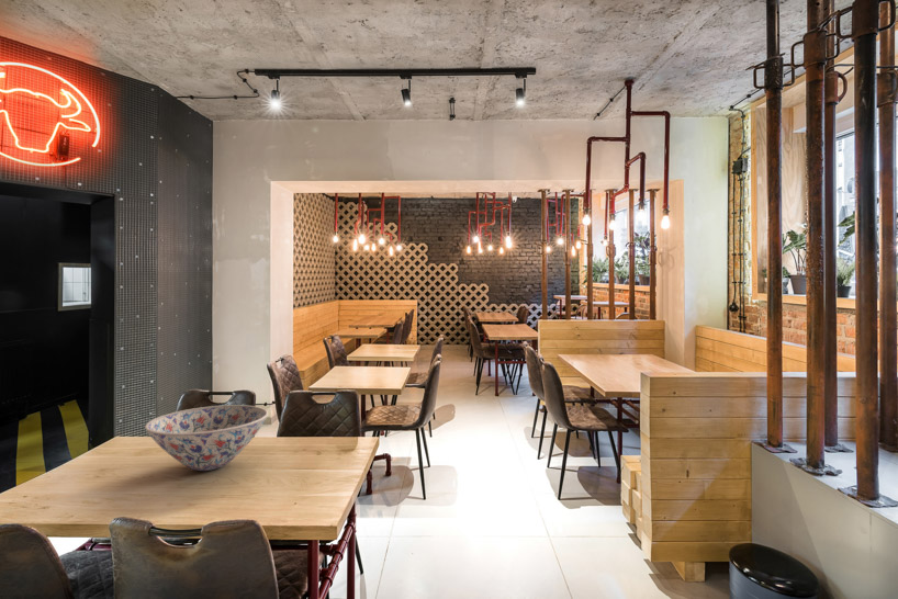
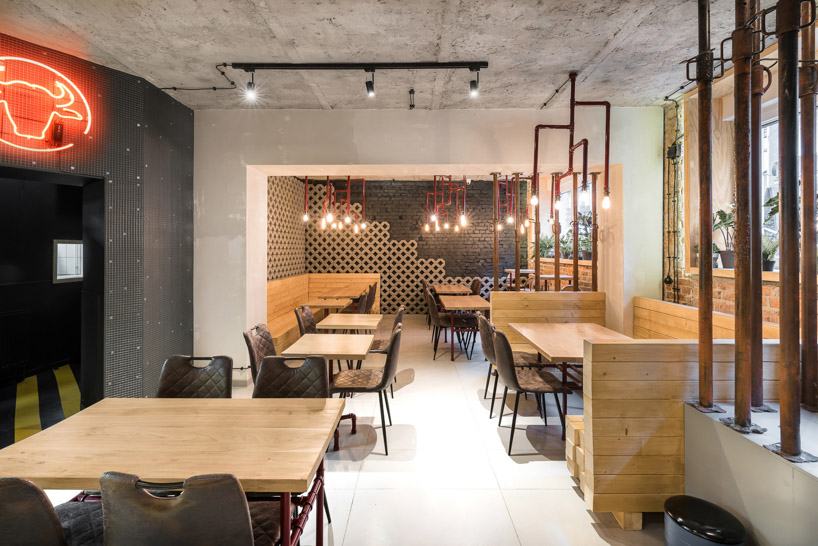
- bowl [144,404,269,472]
